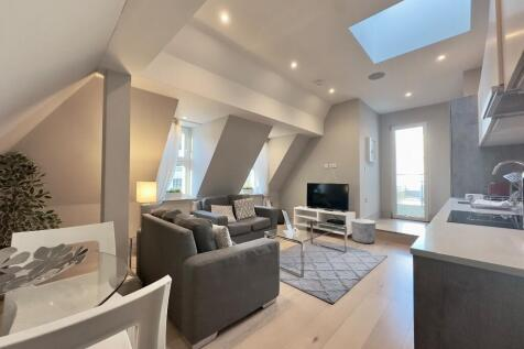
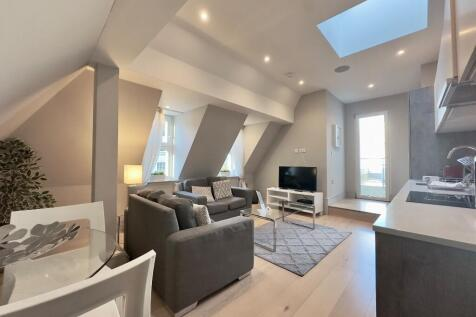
- planter [350,218,376,244]
